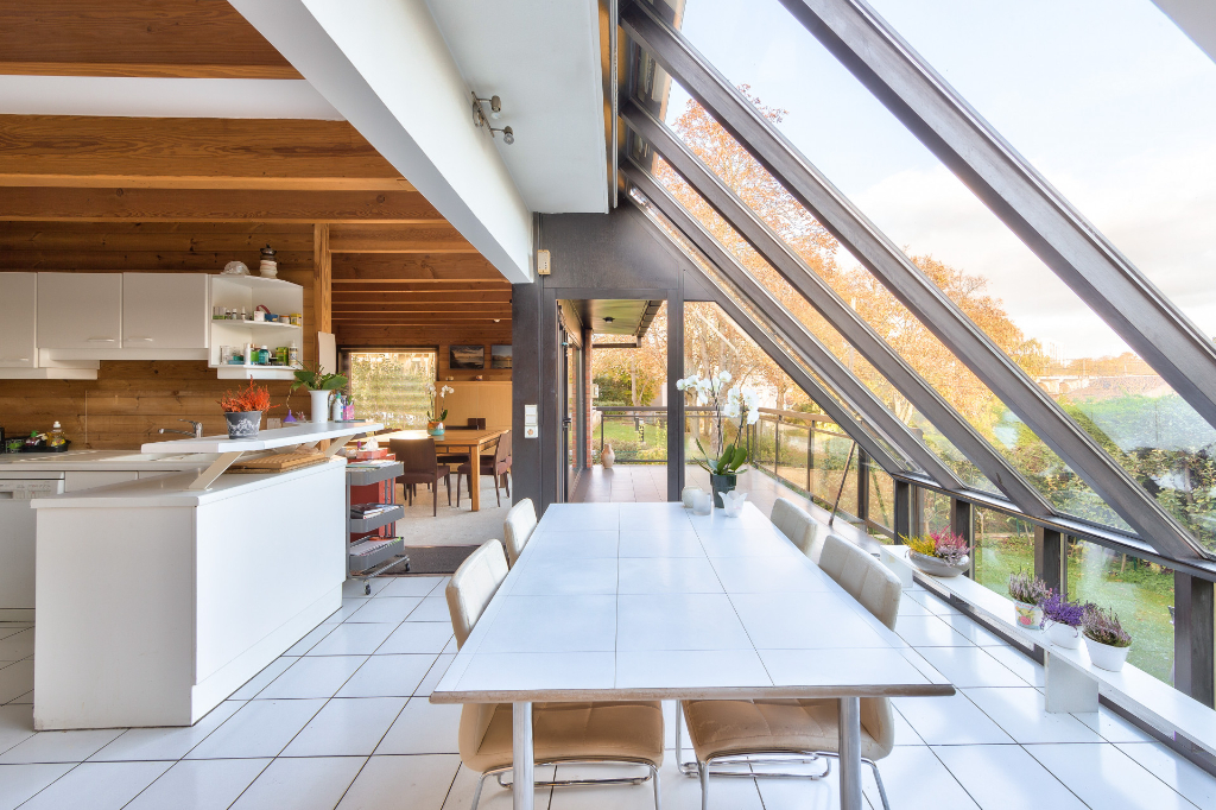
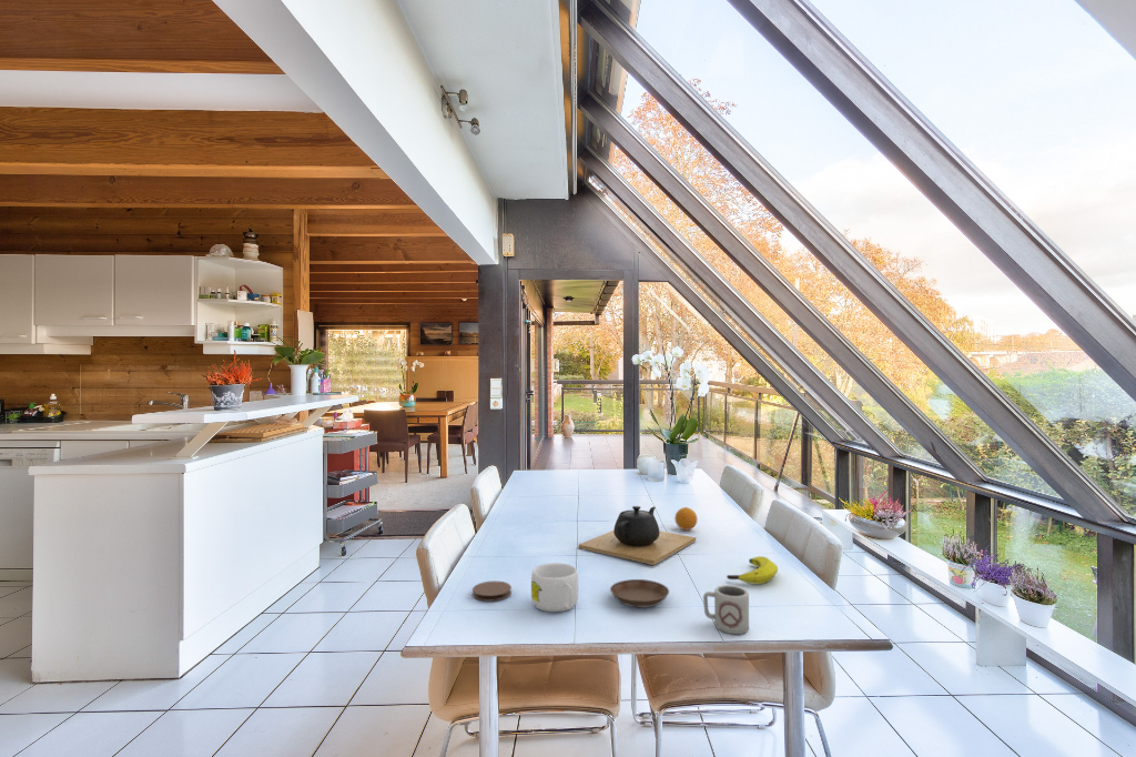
+ cup [702,584,750,635]
+ saucer [609,578,670,608]
+ mug [530,562,579,613]
+ fruit [673,506,698,532]
+ banana [726,555,779,585]
+ teapot [577,505,697,566]
+ coaster [471,581,513,603]
